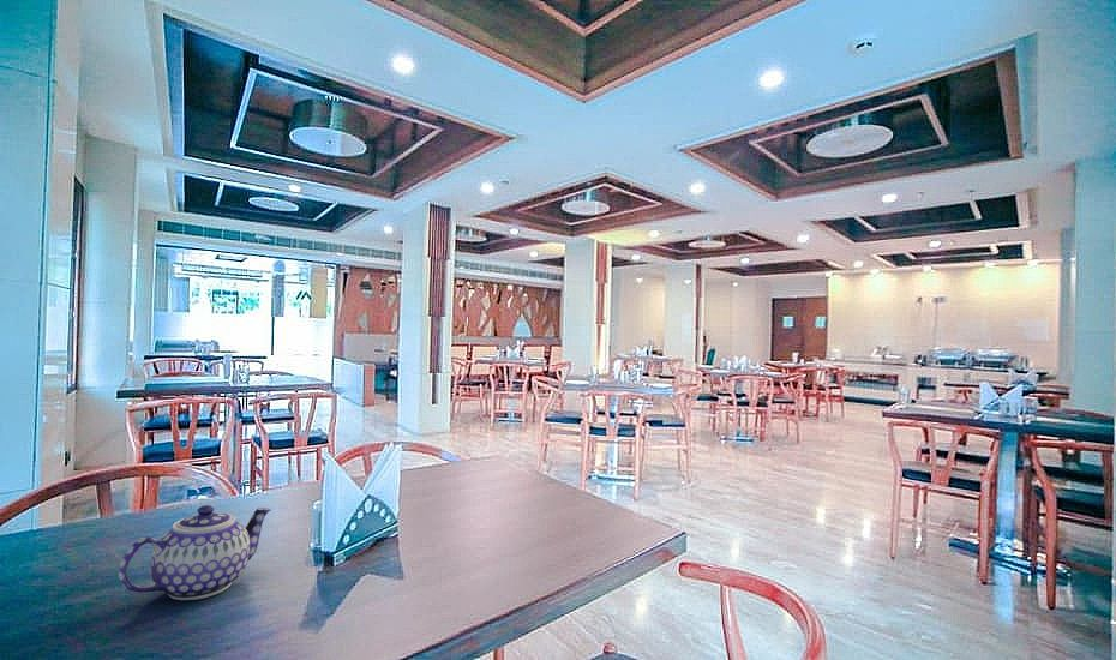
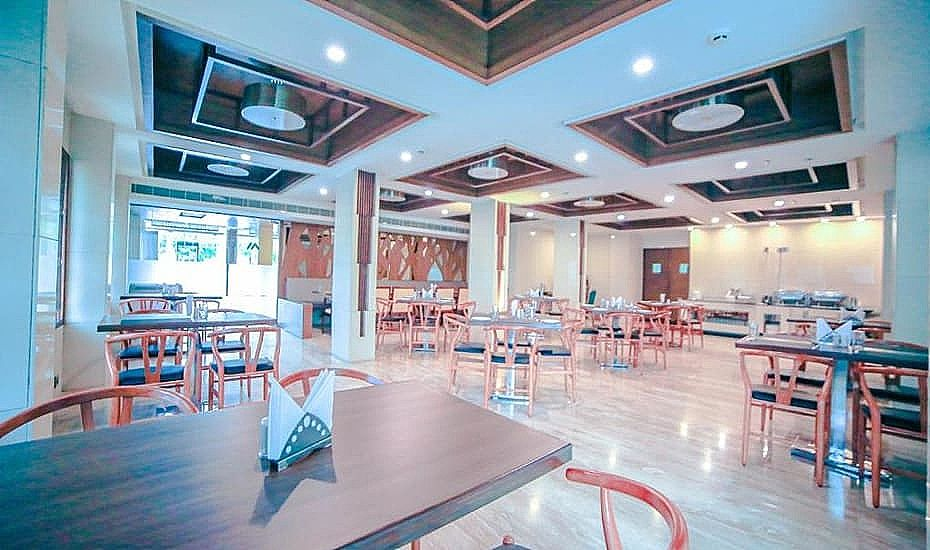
- teapot [118,504,272,601]
